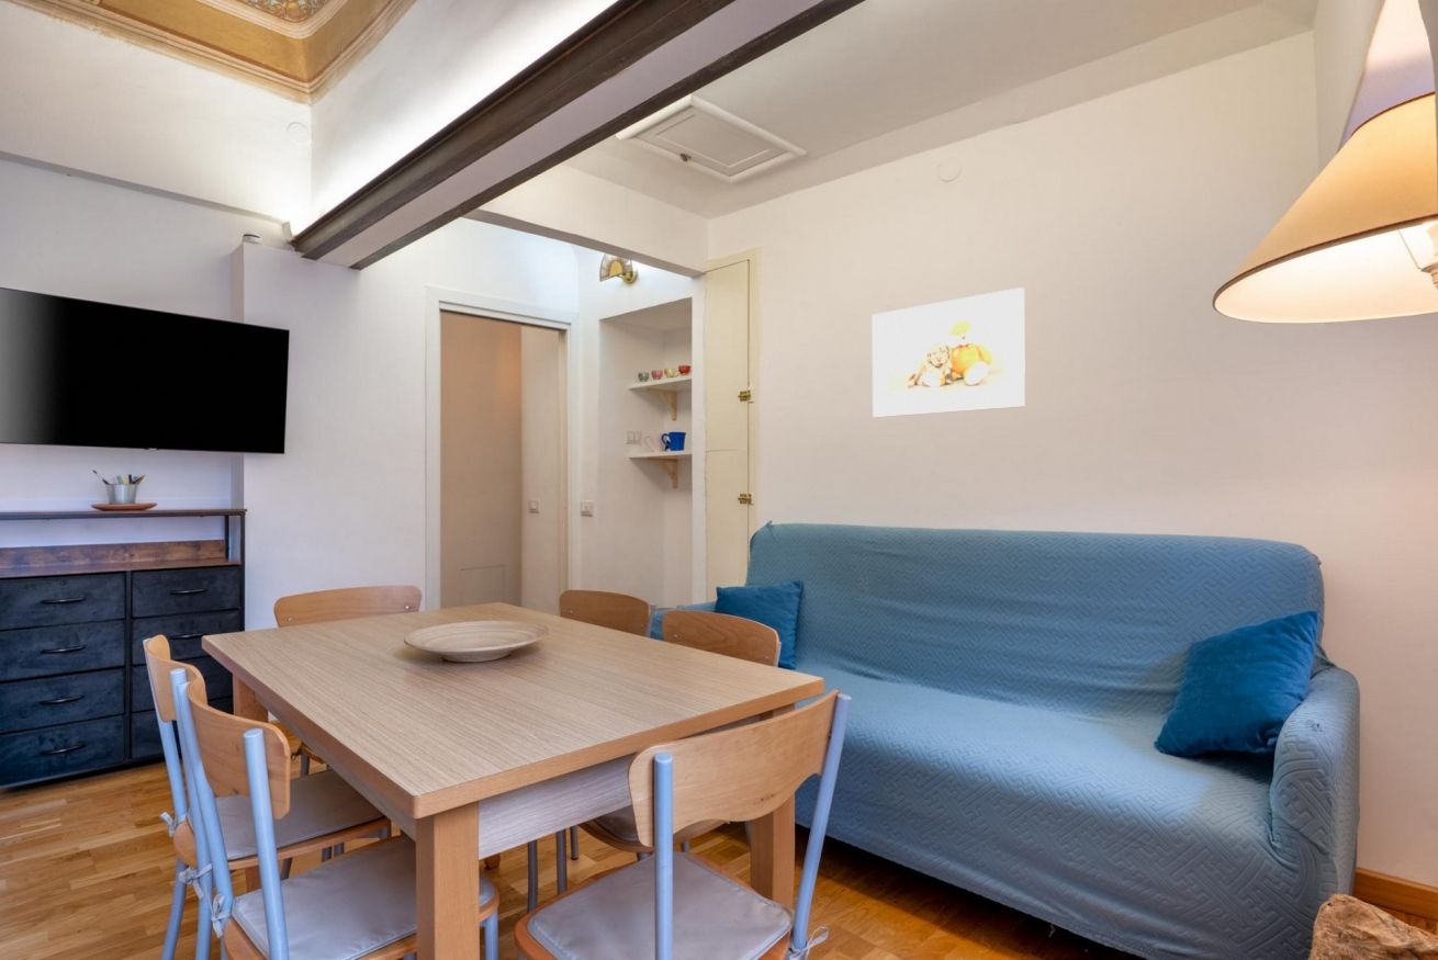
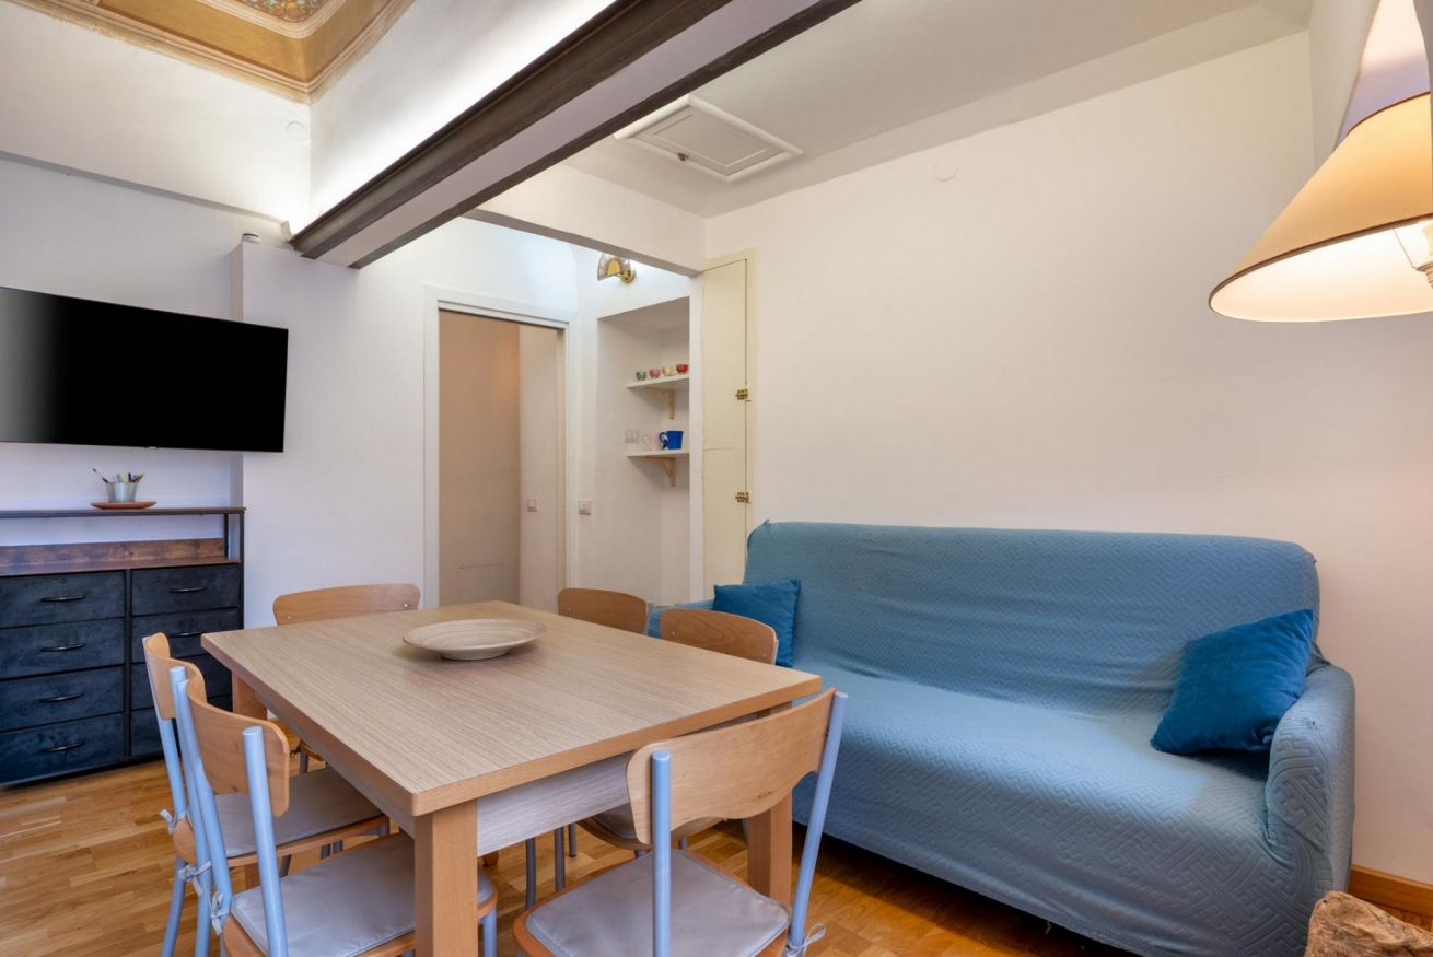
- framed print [872,286,1026,418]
